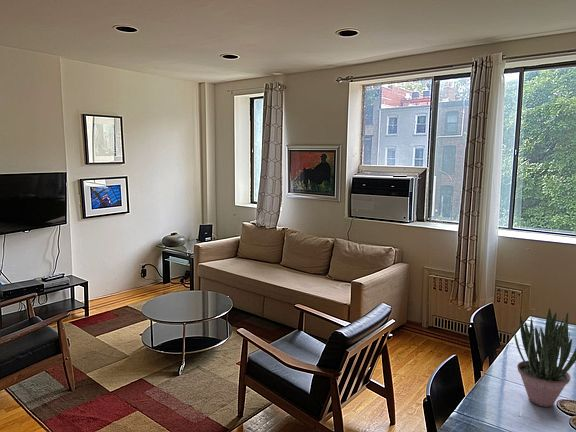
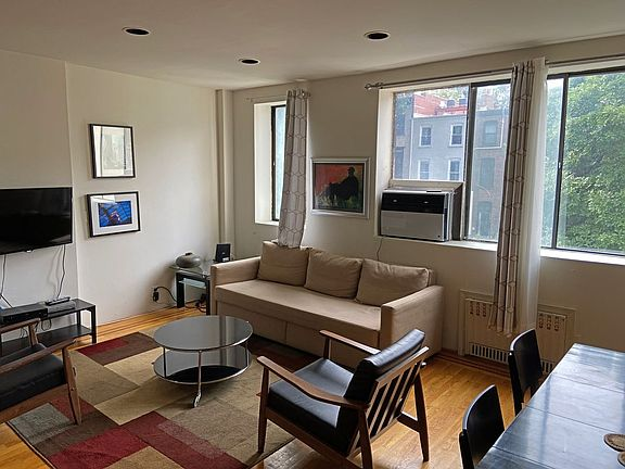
- potted plant [512,308,576,408]
